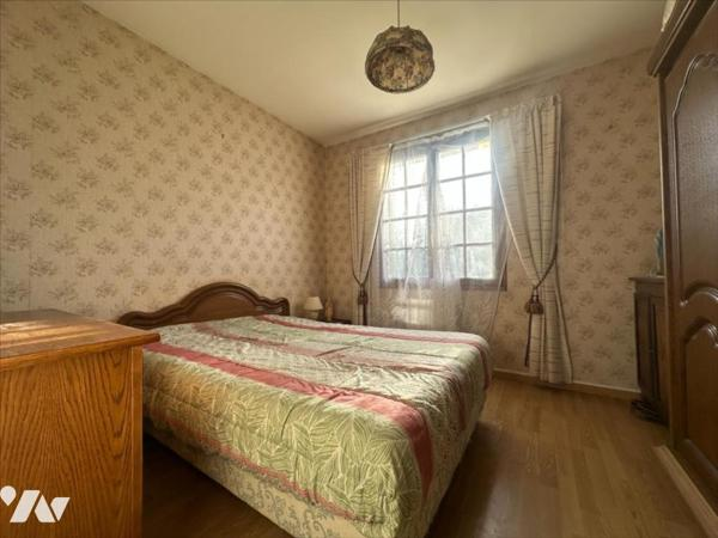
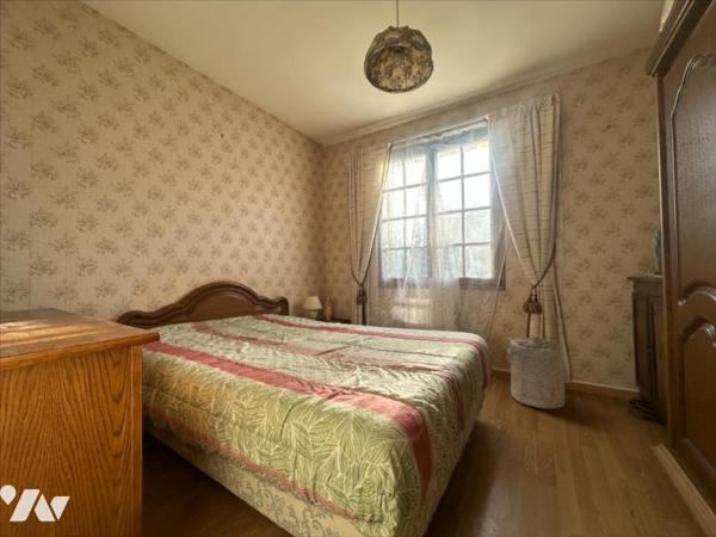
+ laundry hamper [505,337,566,411]
